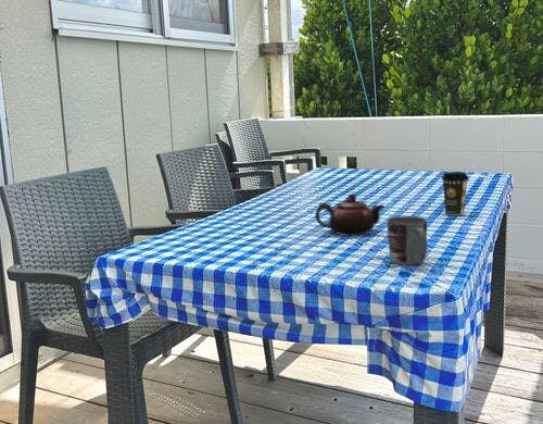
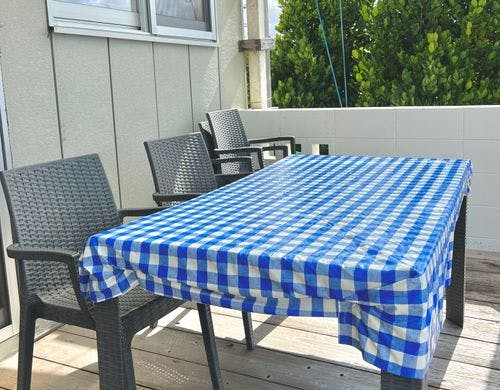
- mug [387,215,428,266]
- coffee cup [440,171,470,216]
- teapot [314,192,386,236]
